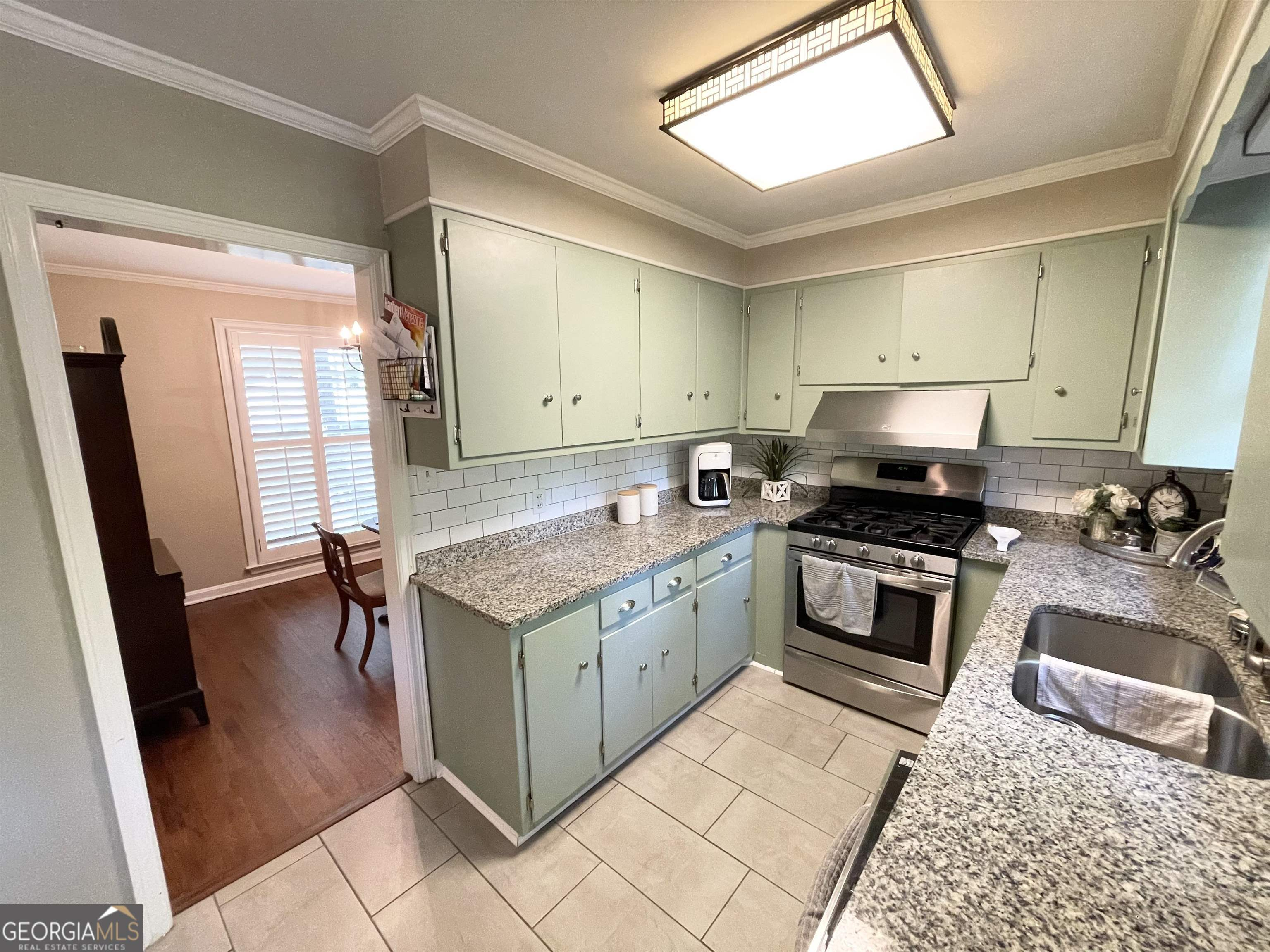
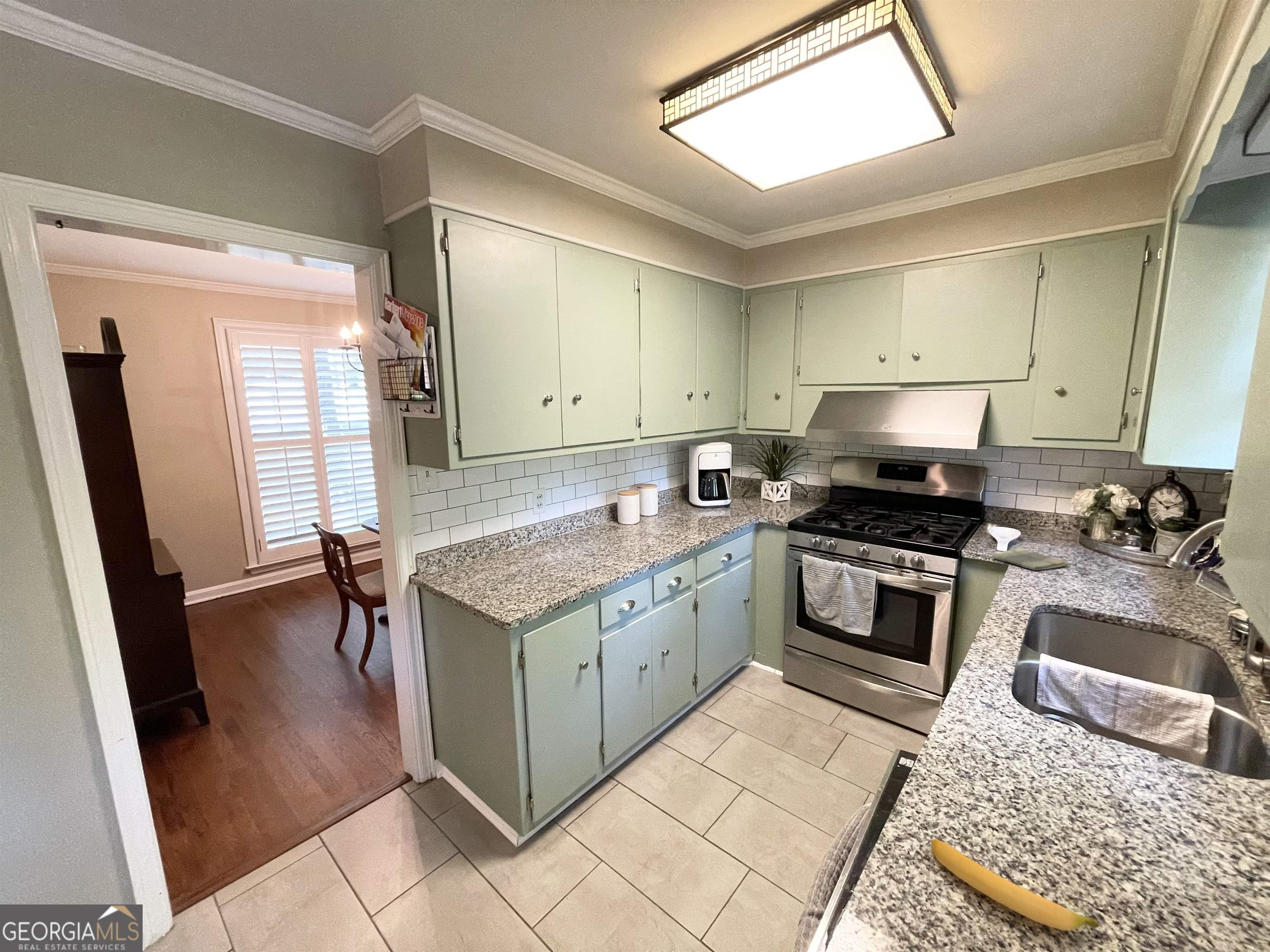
+ dish towel [991,547,1069,571]
+ banana [931,838,1100,931]
